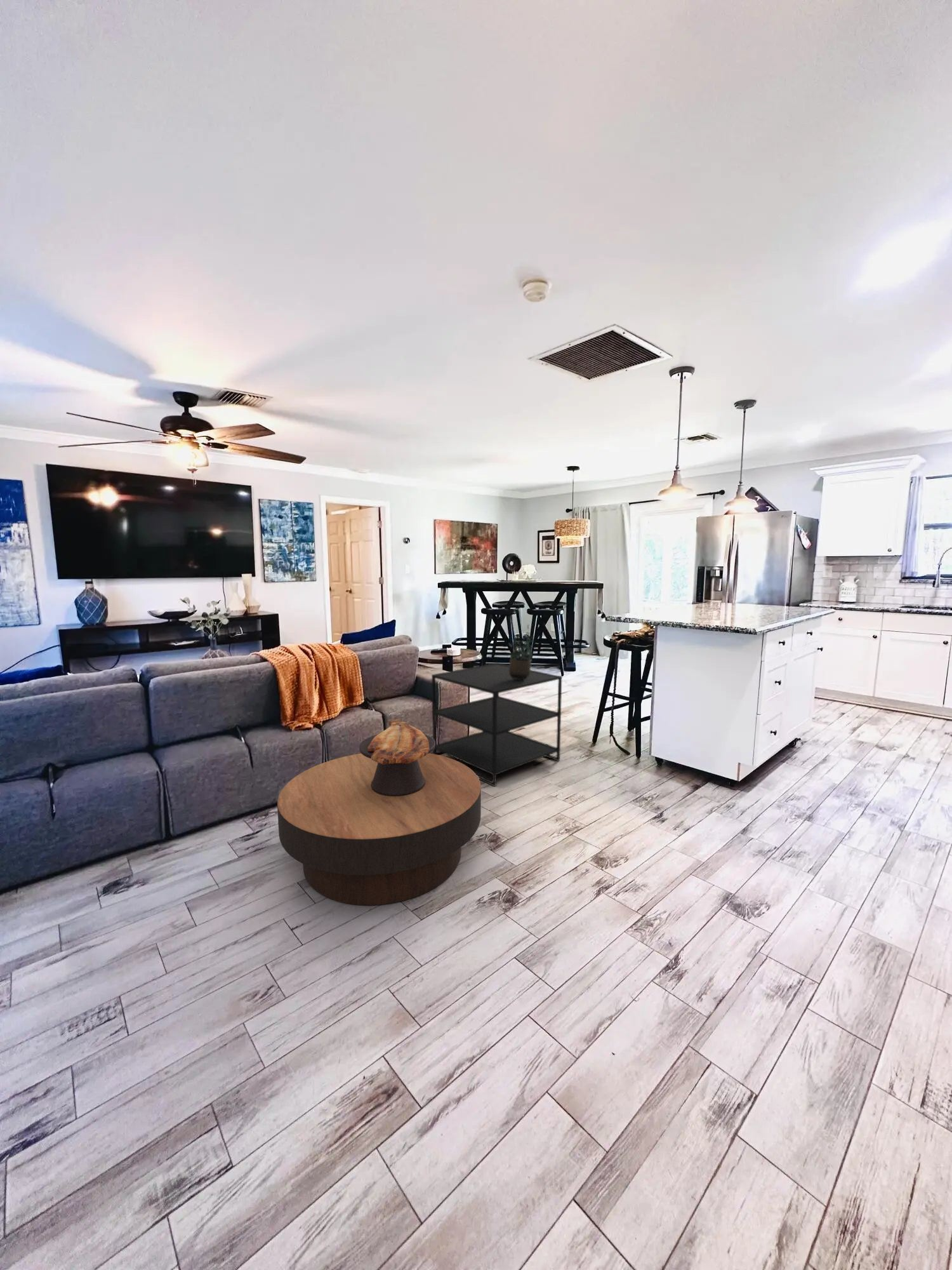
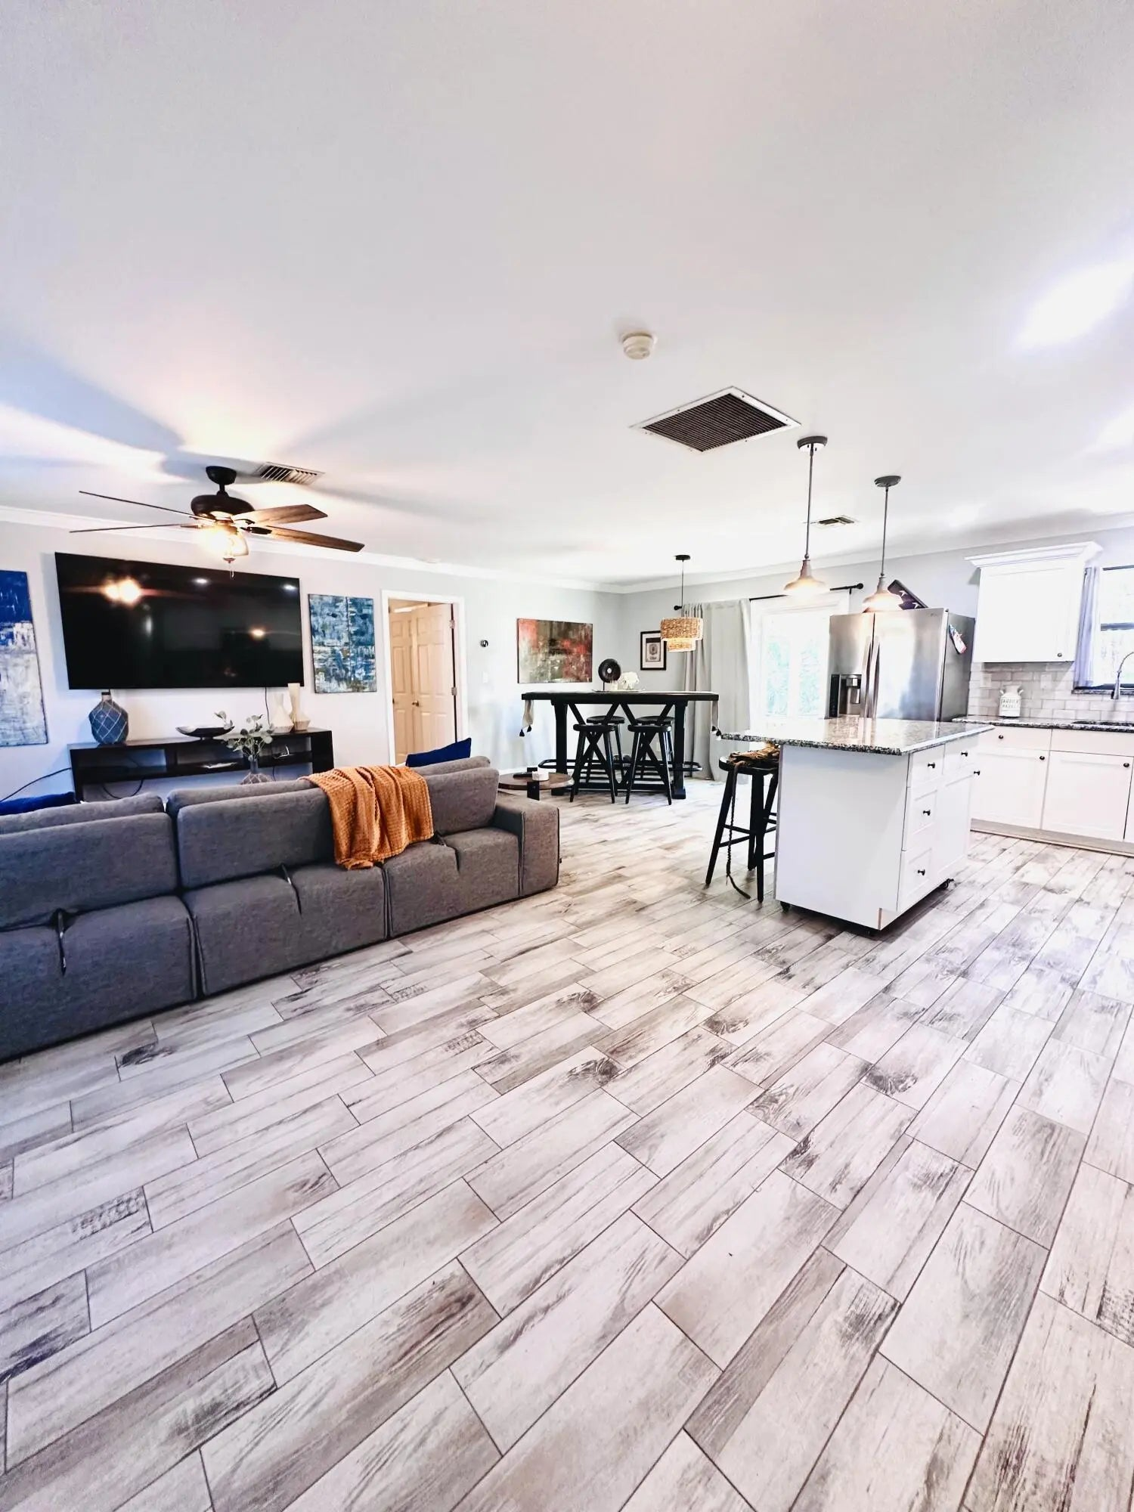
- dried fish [359,718,435,796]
- potted plant [506,624,539,680]
- side table [431,662,563,787]
- coffee table [277,753,482,906]
